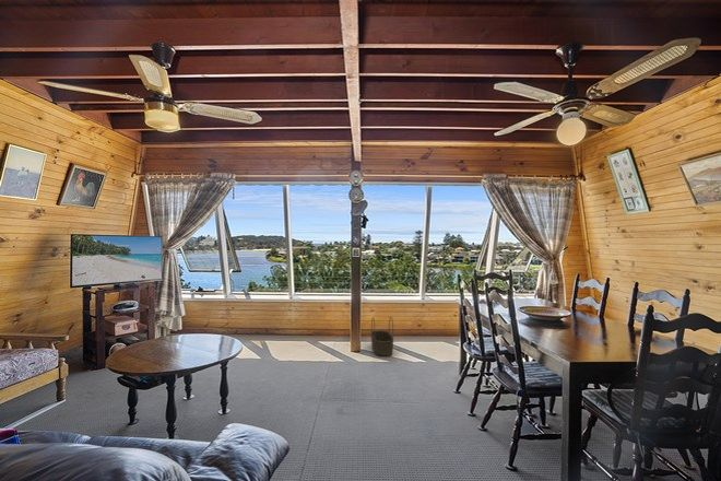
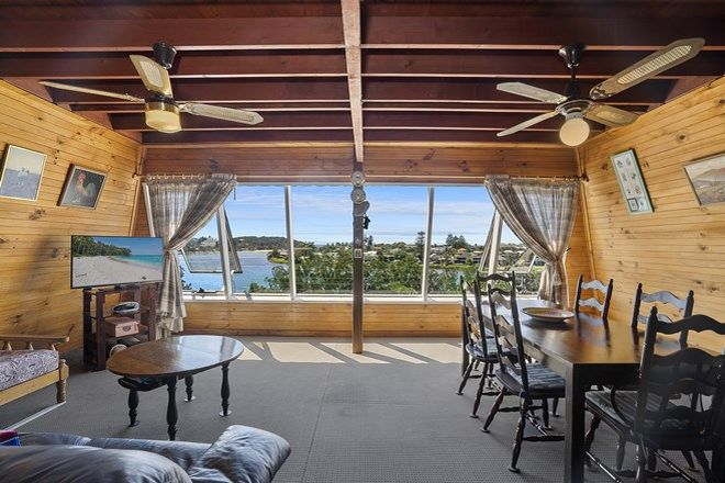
- basket [370,316,394,357]
